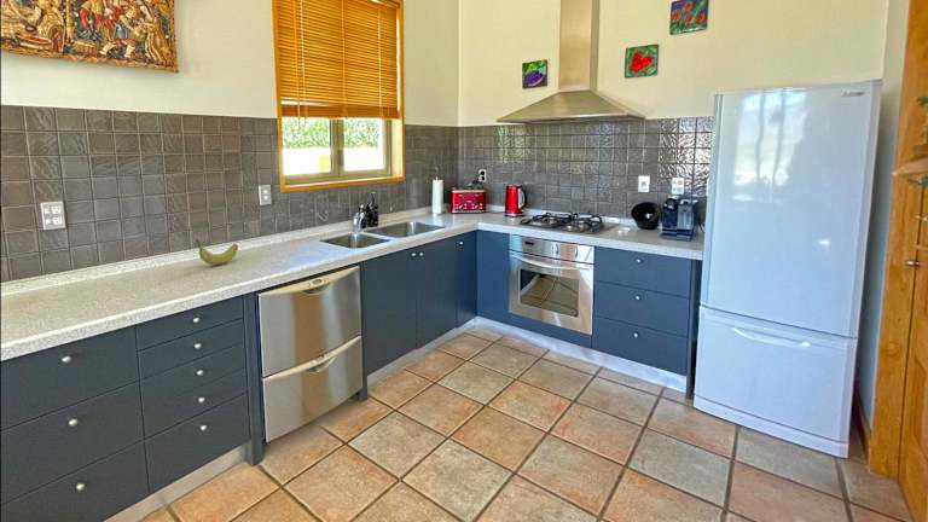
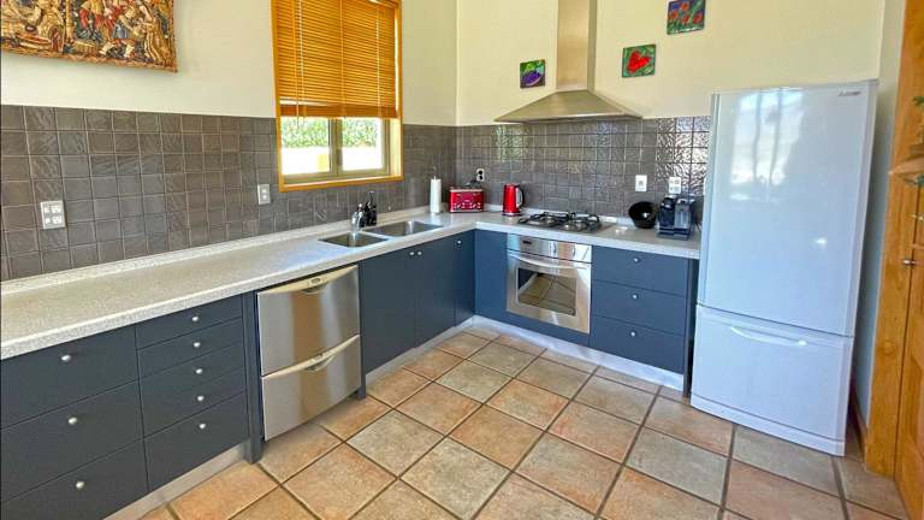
- fruit [195,238,239,266]
